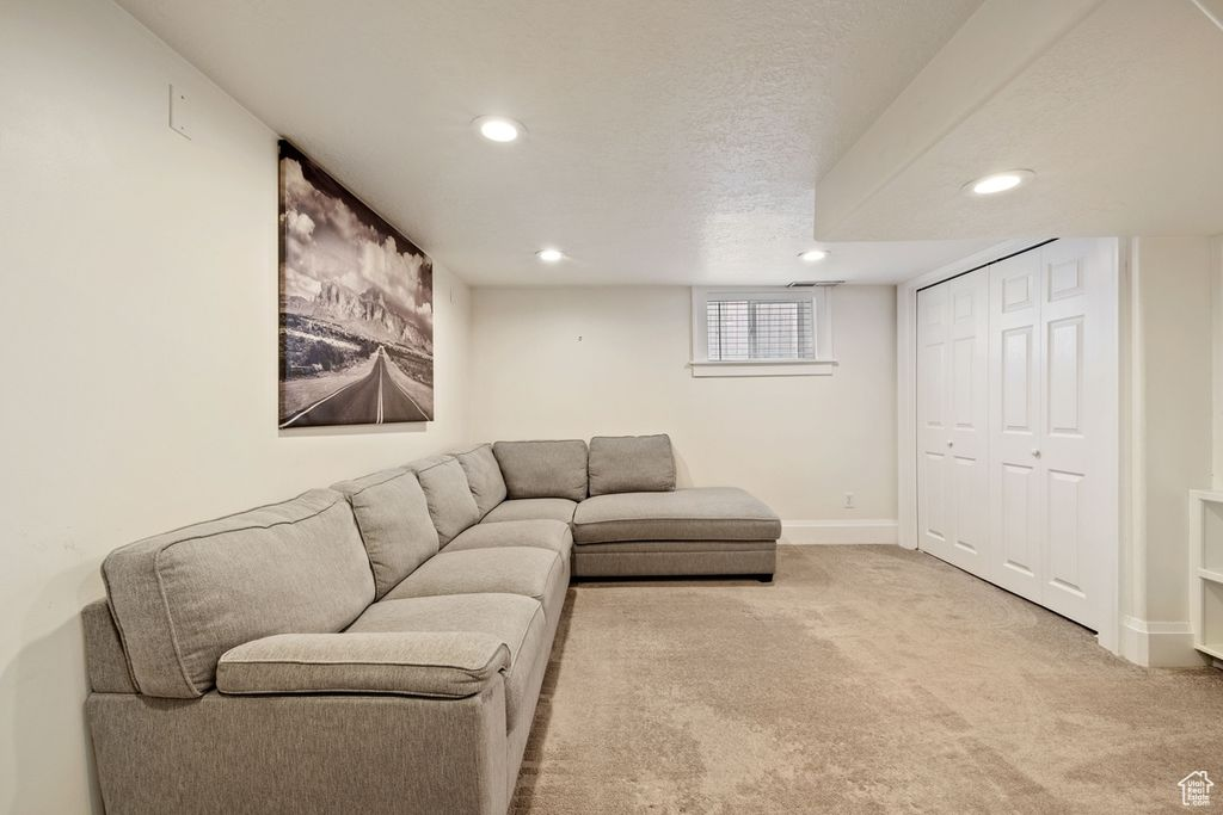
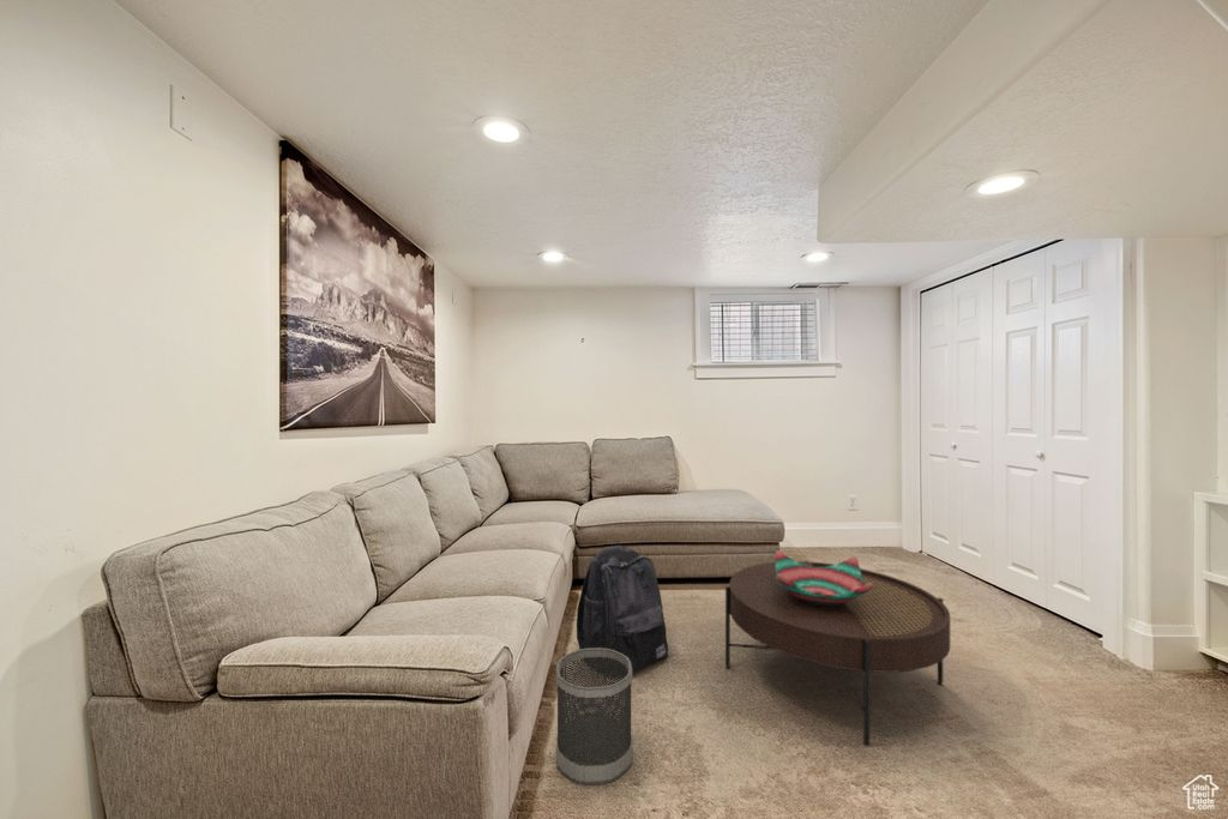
+ decorative bowl [775,549,872,607]
+ coffee table [724,560,951,747]
+ wastebasket [555,648,633,787]
+ backpack [576,544,669,678]
